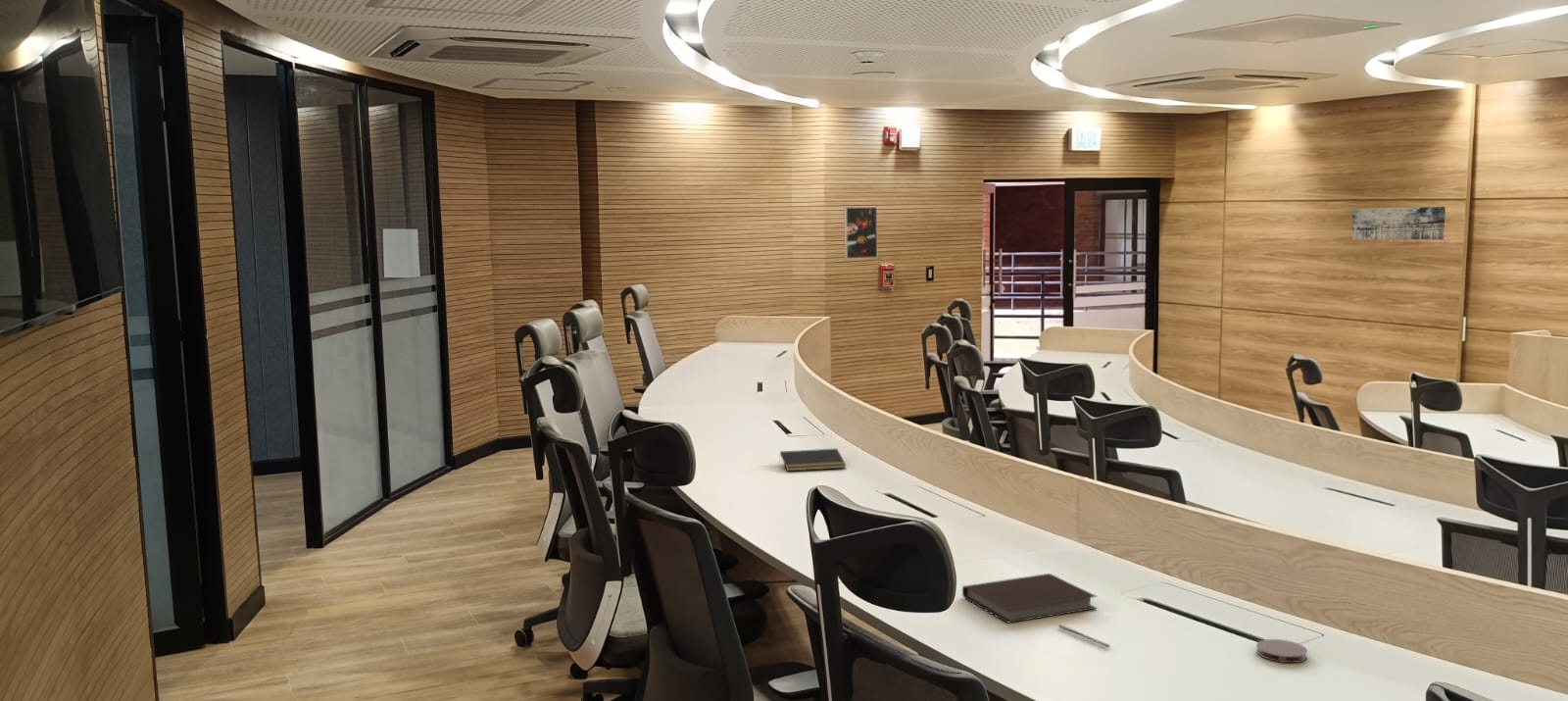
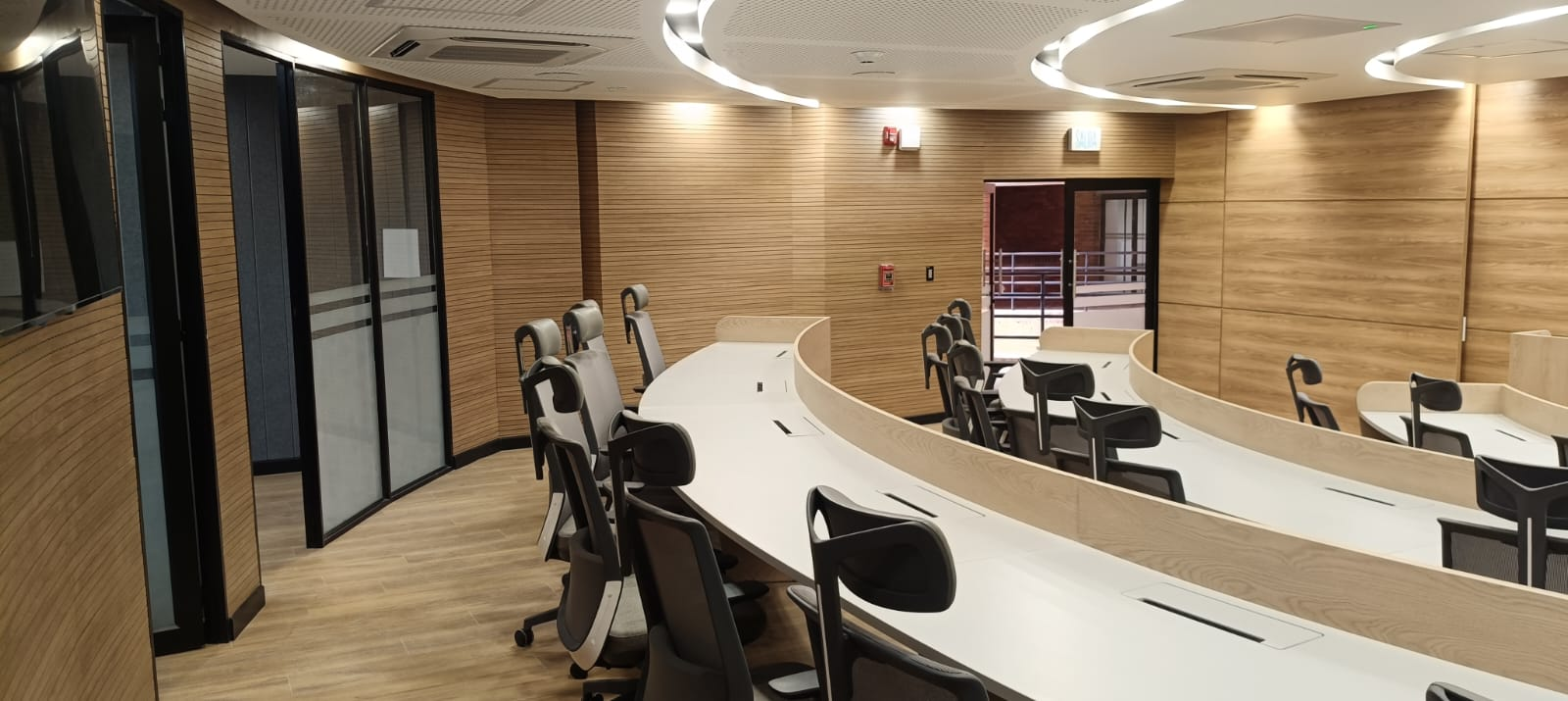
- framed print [844,206,878,260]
- notebook [961,573,1099,625]
- pen [1057,624,1110,649]
- coaster [1255,638,1308,664]
- wall art [1350,206,1446,241]
- notepad [778,448,847,473]
